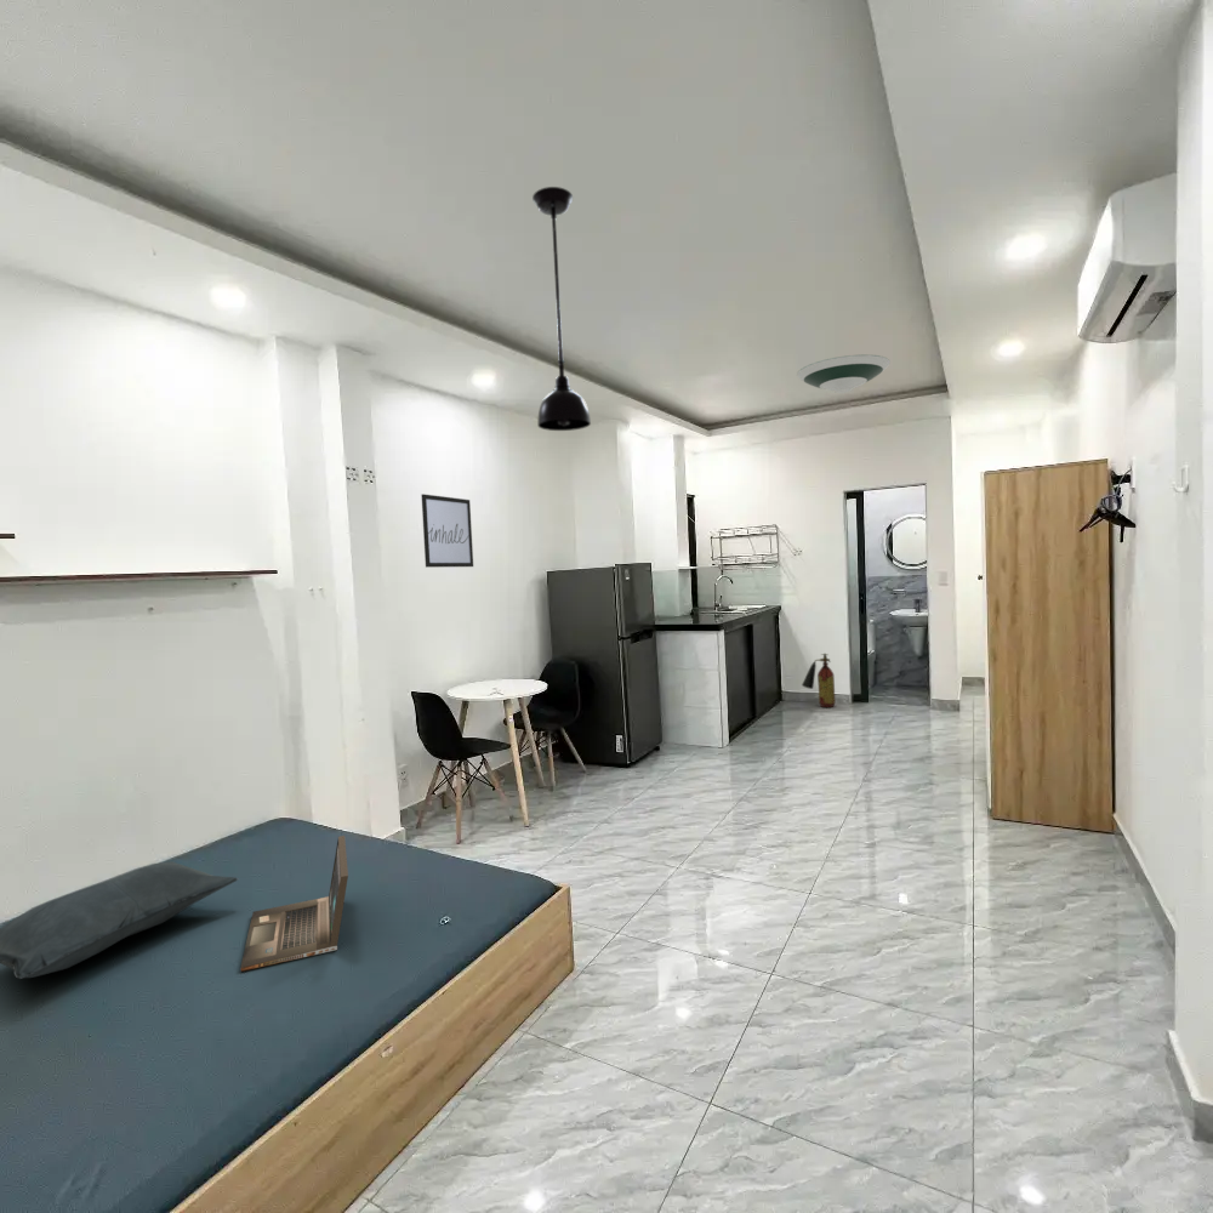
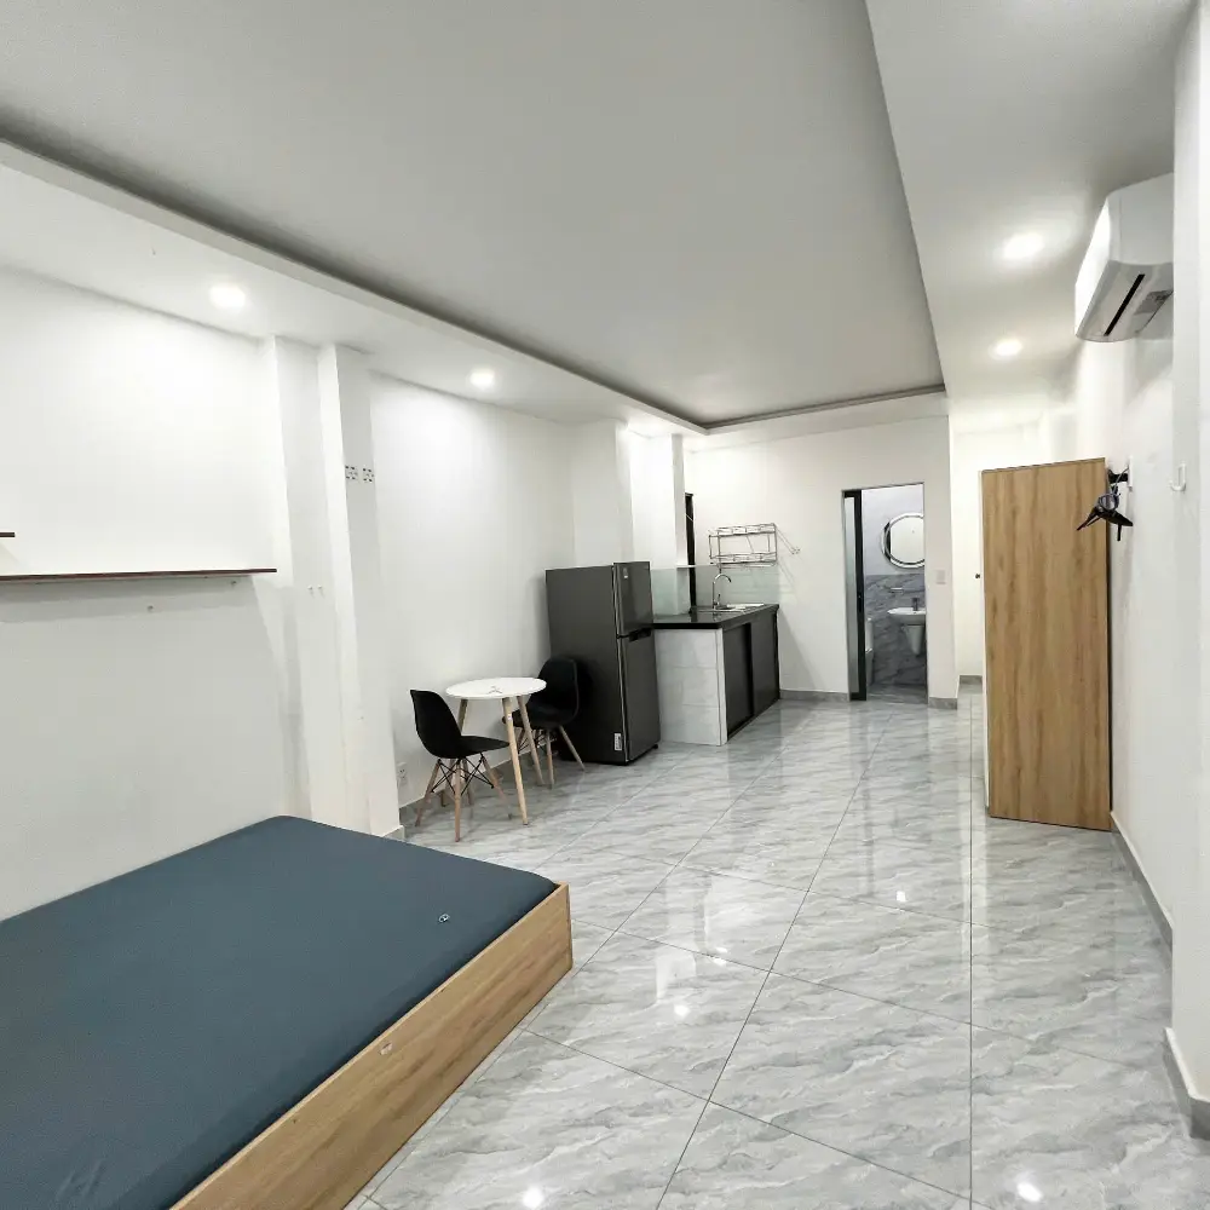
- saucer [796,353,892,394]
- light fixture [531,186,592,432]
- wall art [420,492,474,569]
- fire extinguisher [801,653,837,708]
- laptop [240,835,349,973]
- cushion [0,860,239,980]
